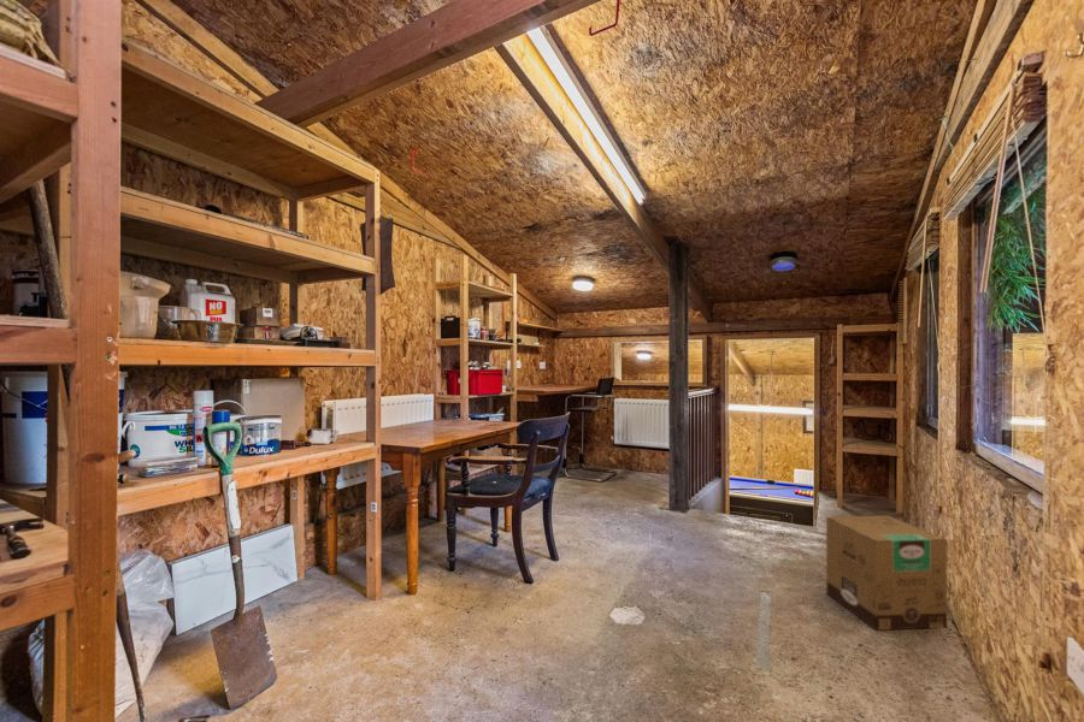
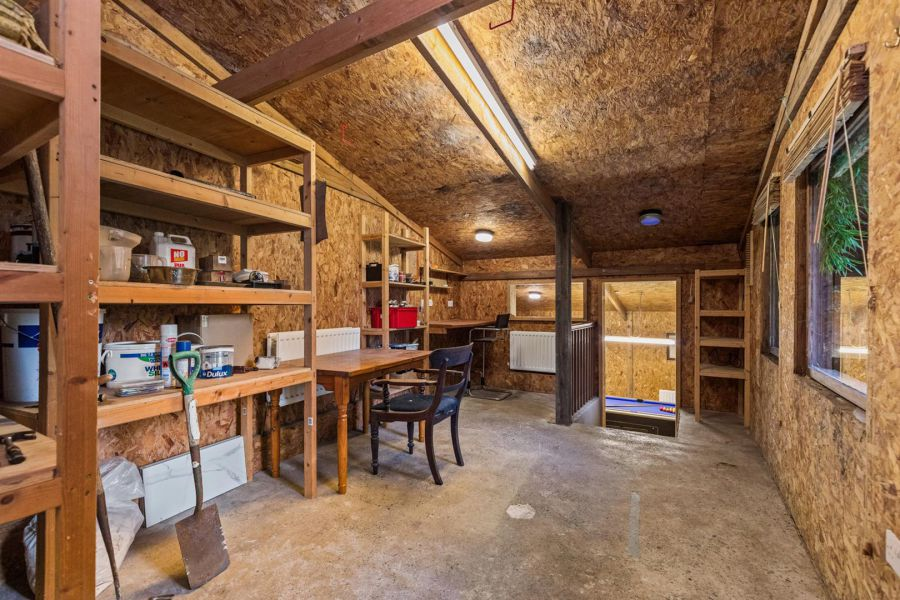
- cardboard box [825,515,948,632]
